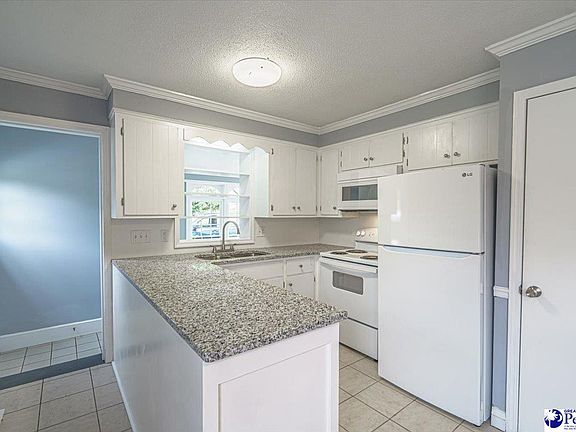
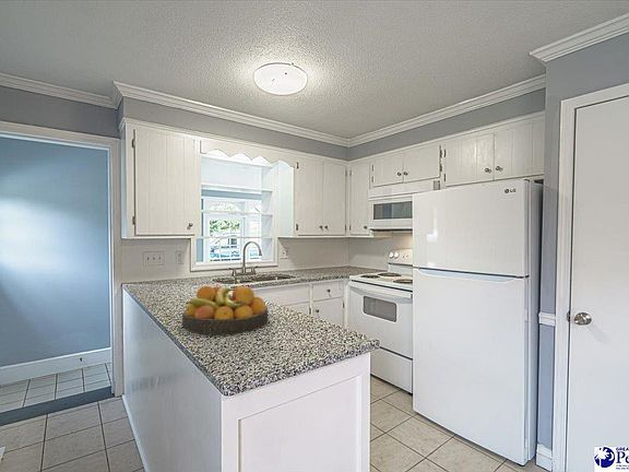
+ fruit bowl [181,285,269,335]
